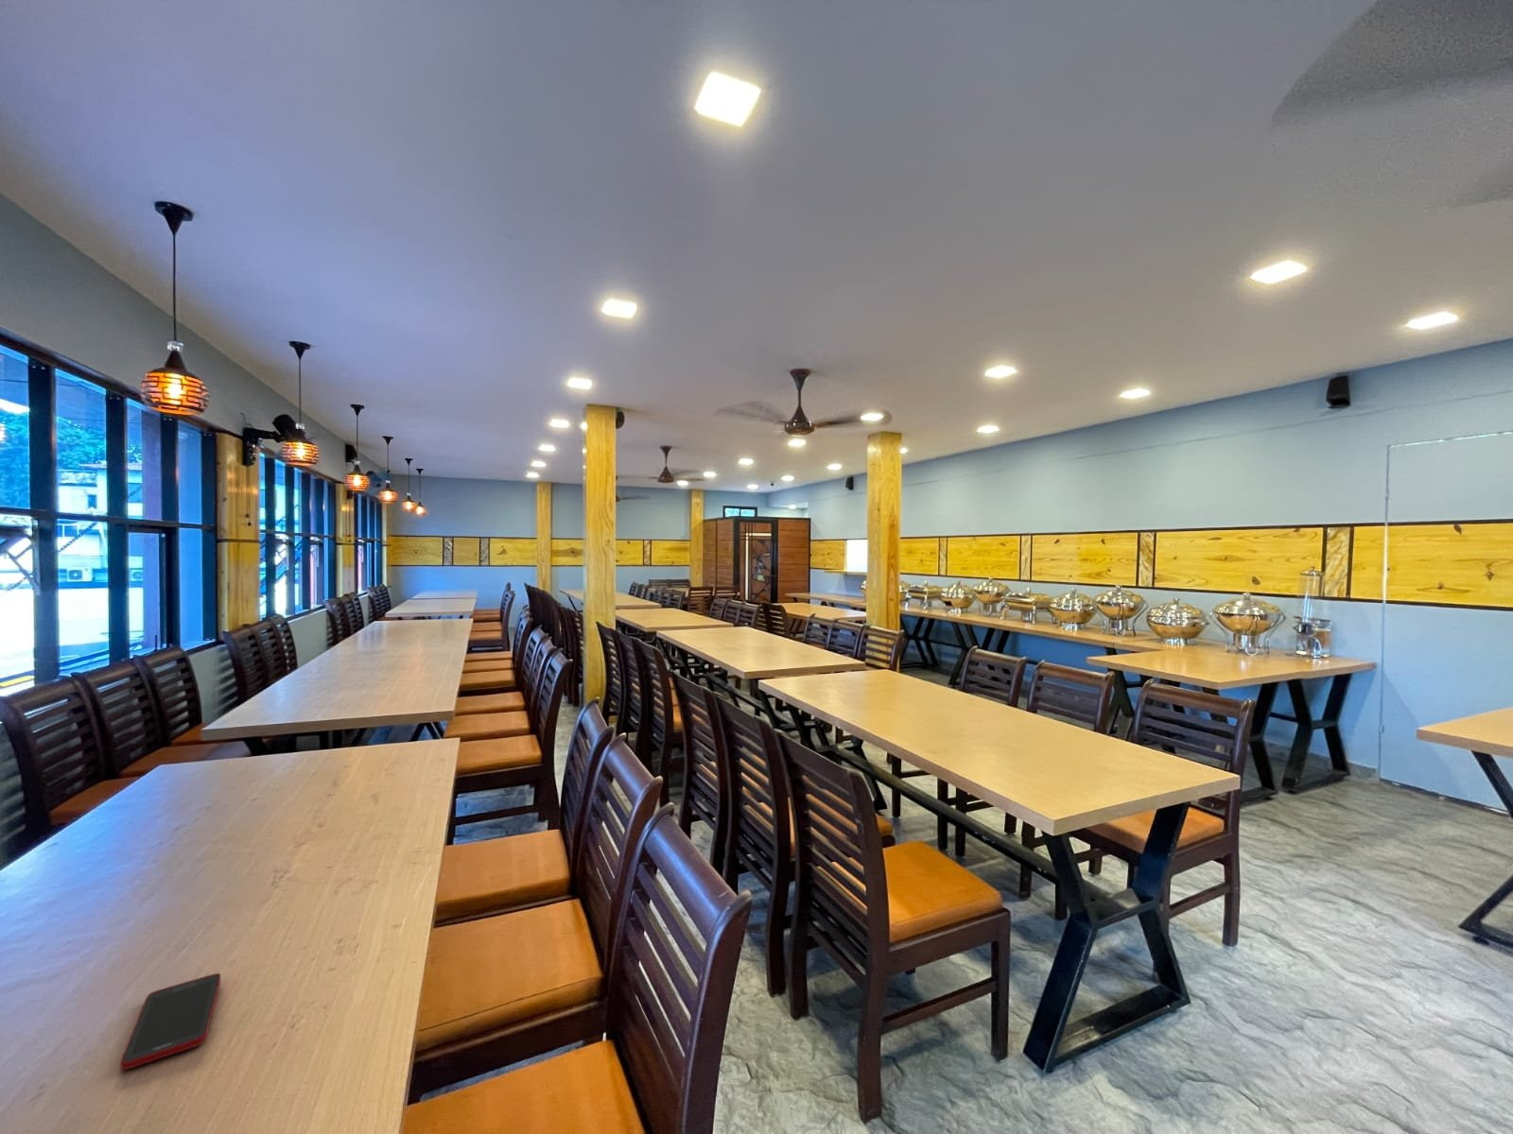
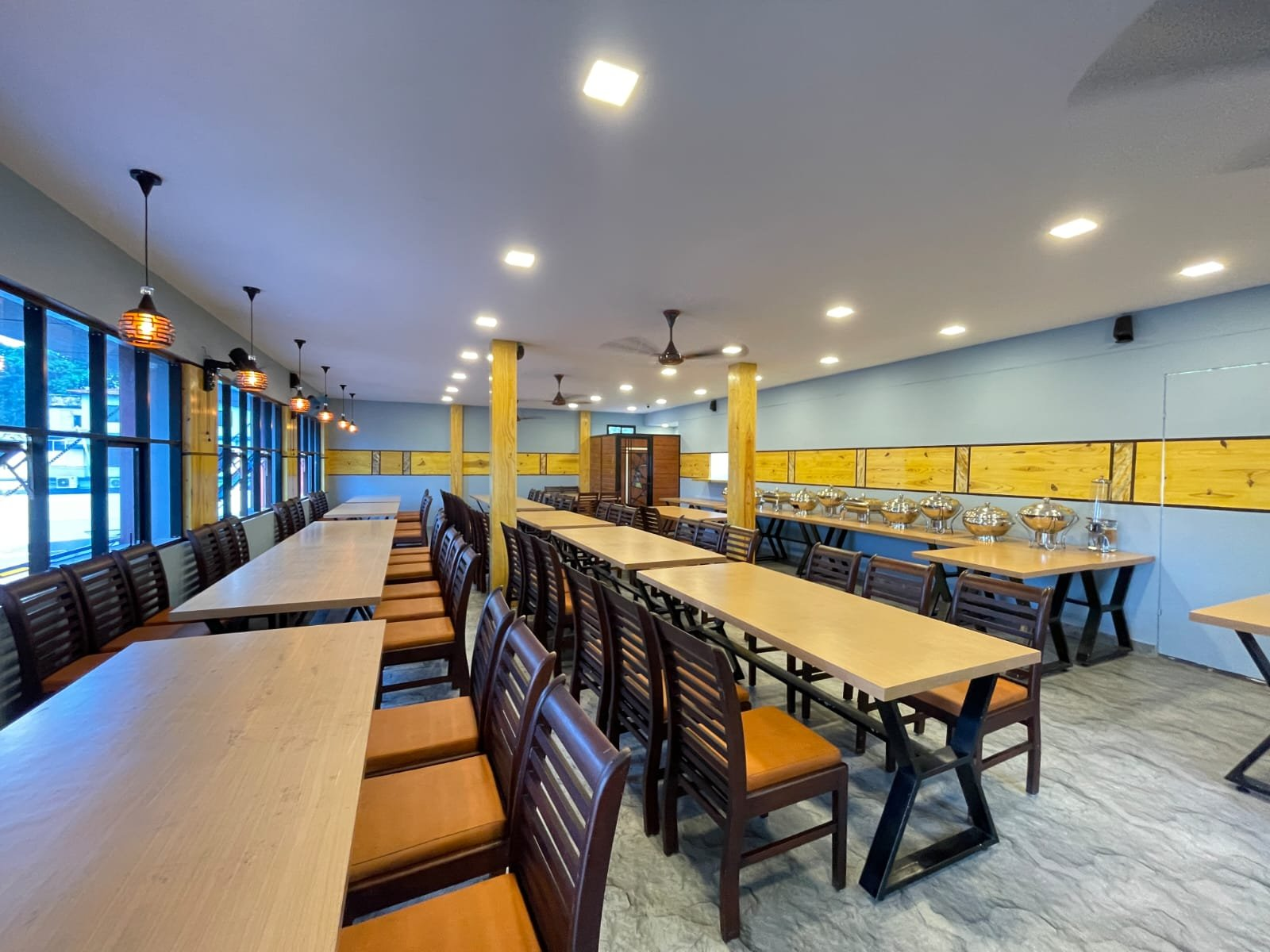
- cell phone [120,972,222,1071]
